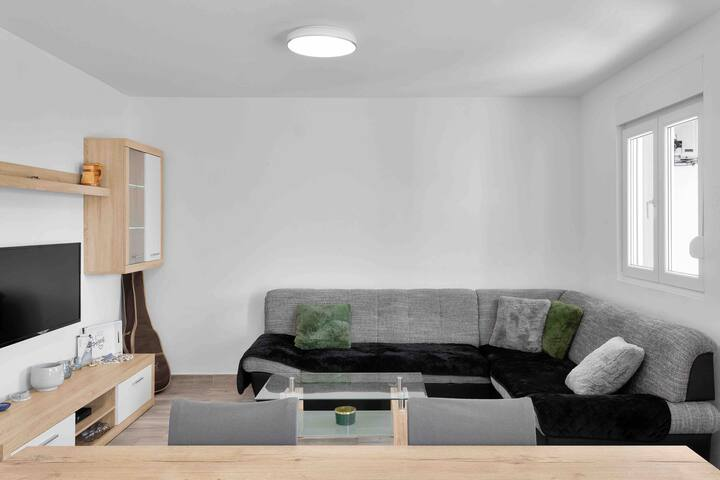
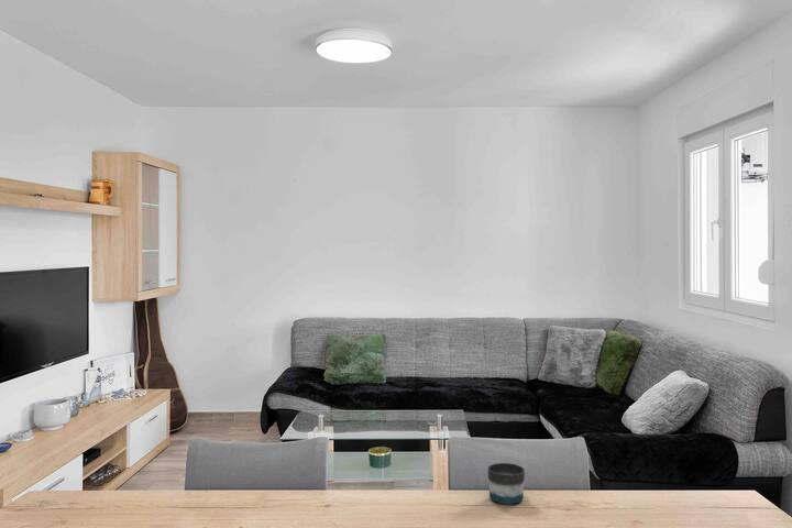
+ mug [487,462,526,506]
